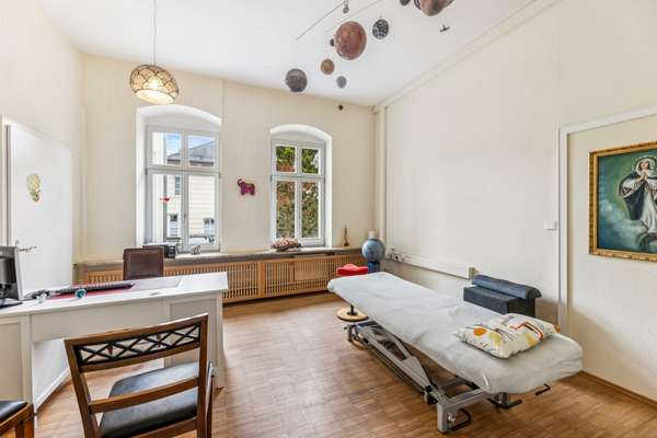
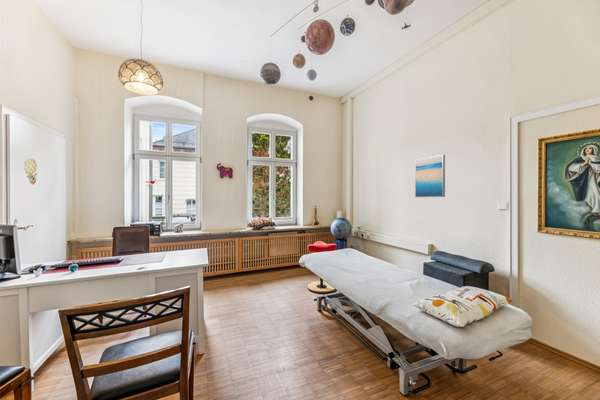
+ wall art [414,154,446,198]
